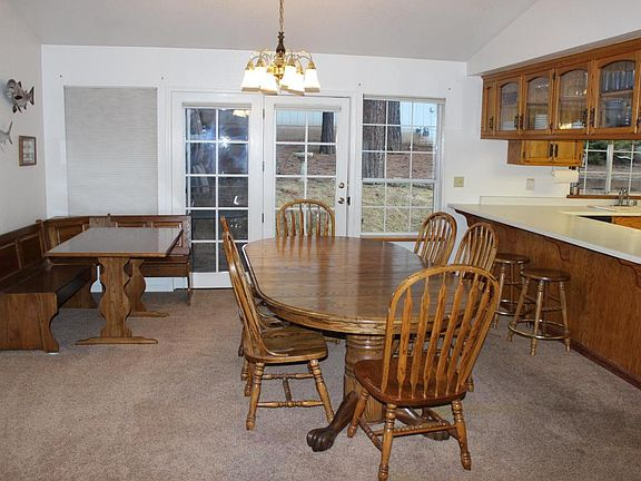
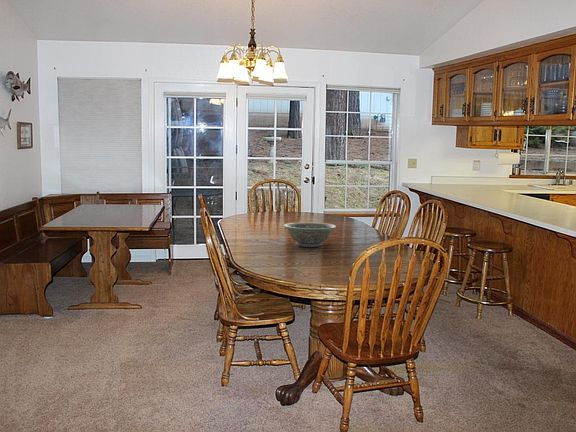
+ decorative bowl [283,222,337,248]
